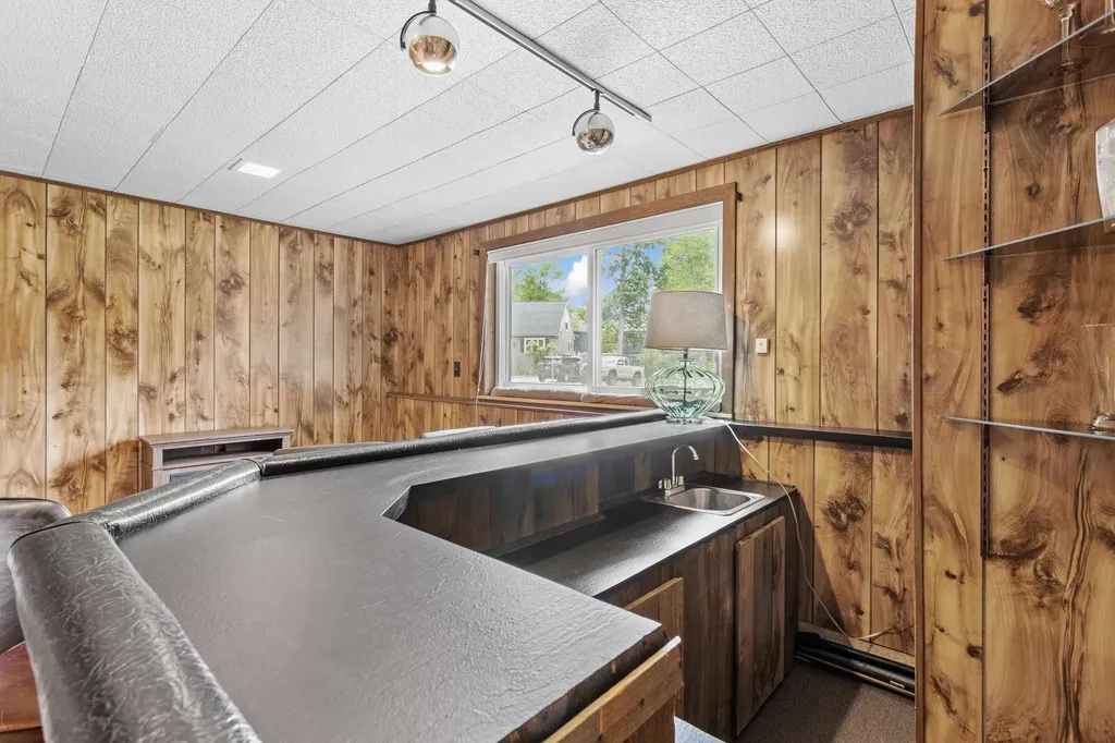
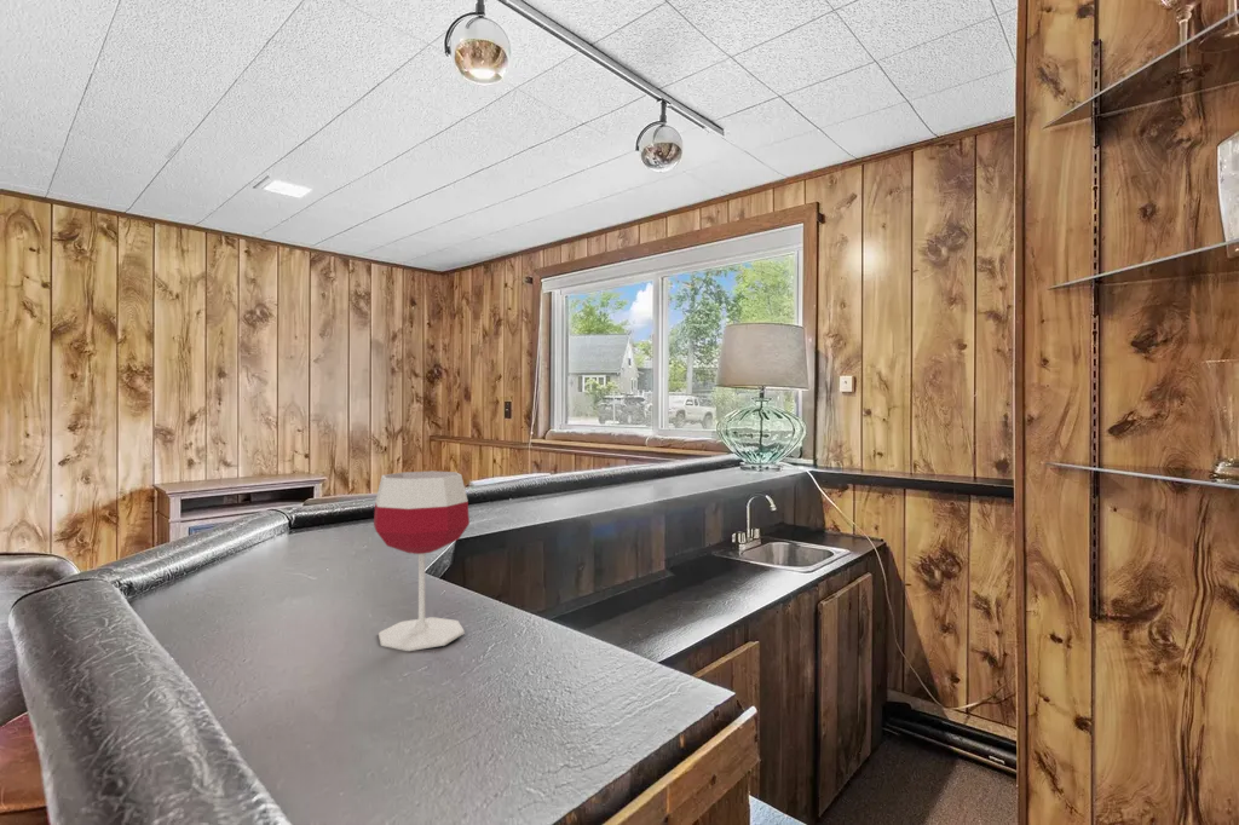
+ wineglass [373,471,471,652]
